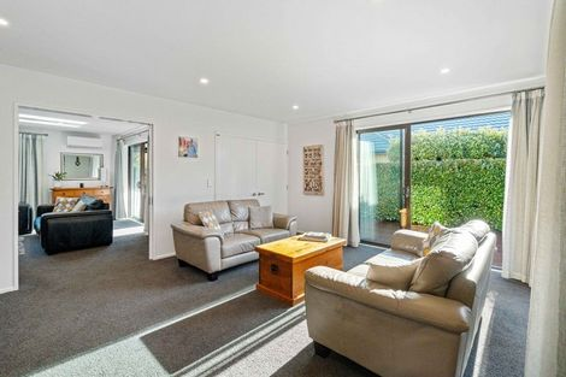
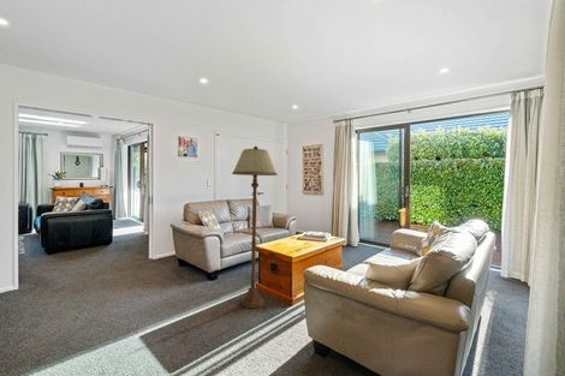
+ floor lamp [231,145,279,309]
